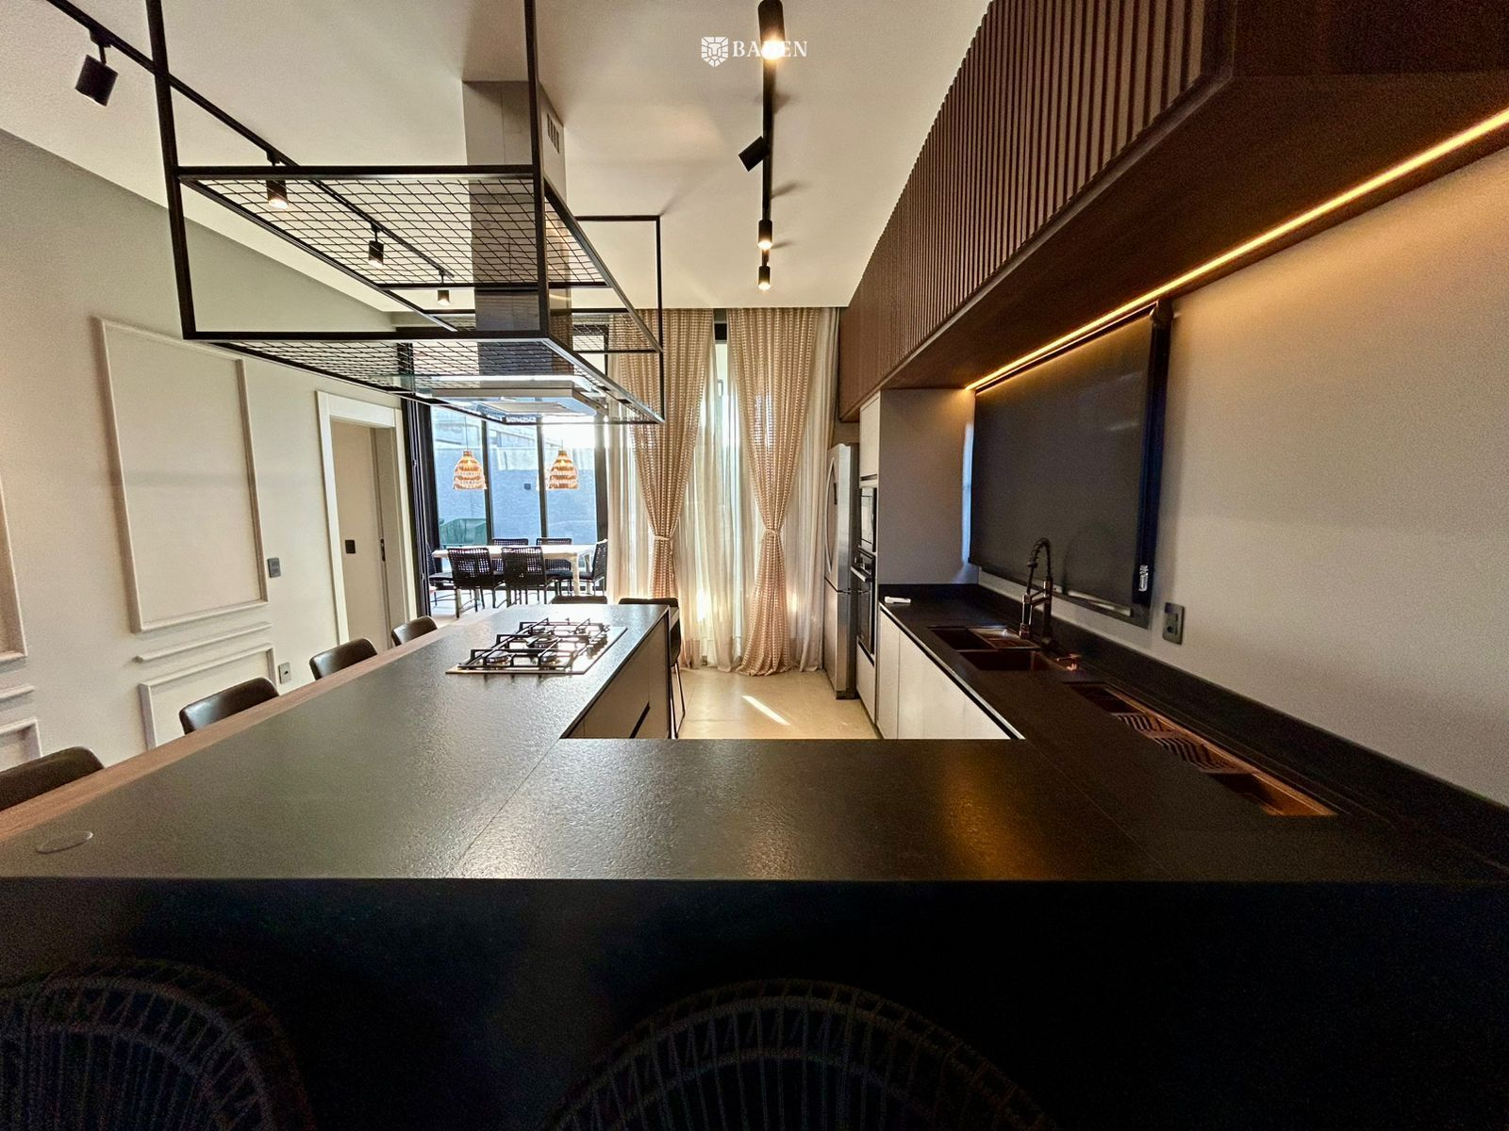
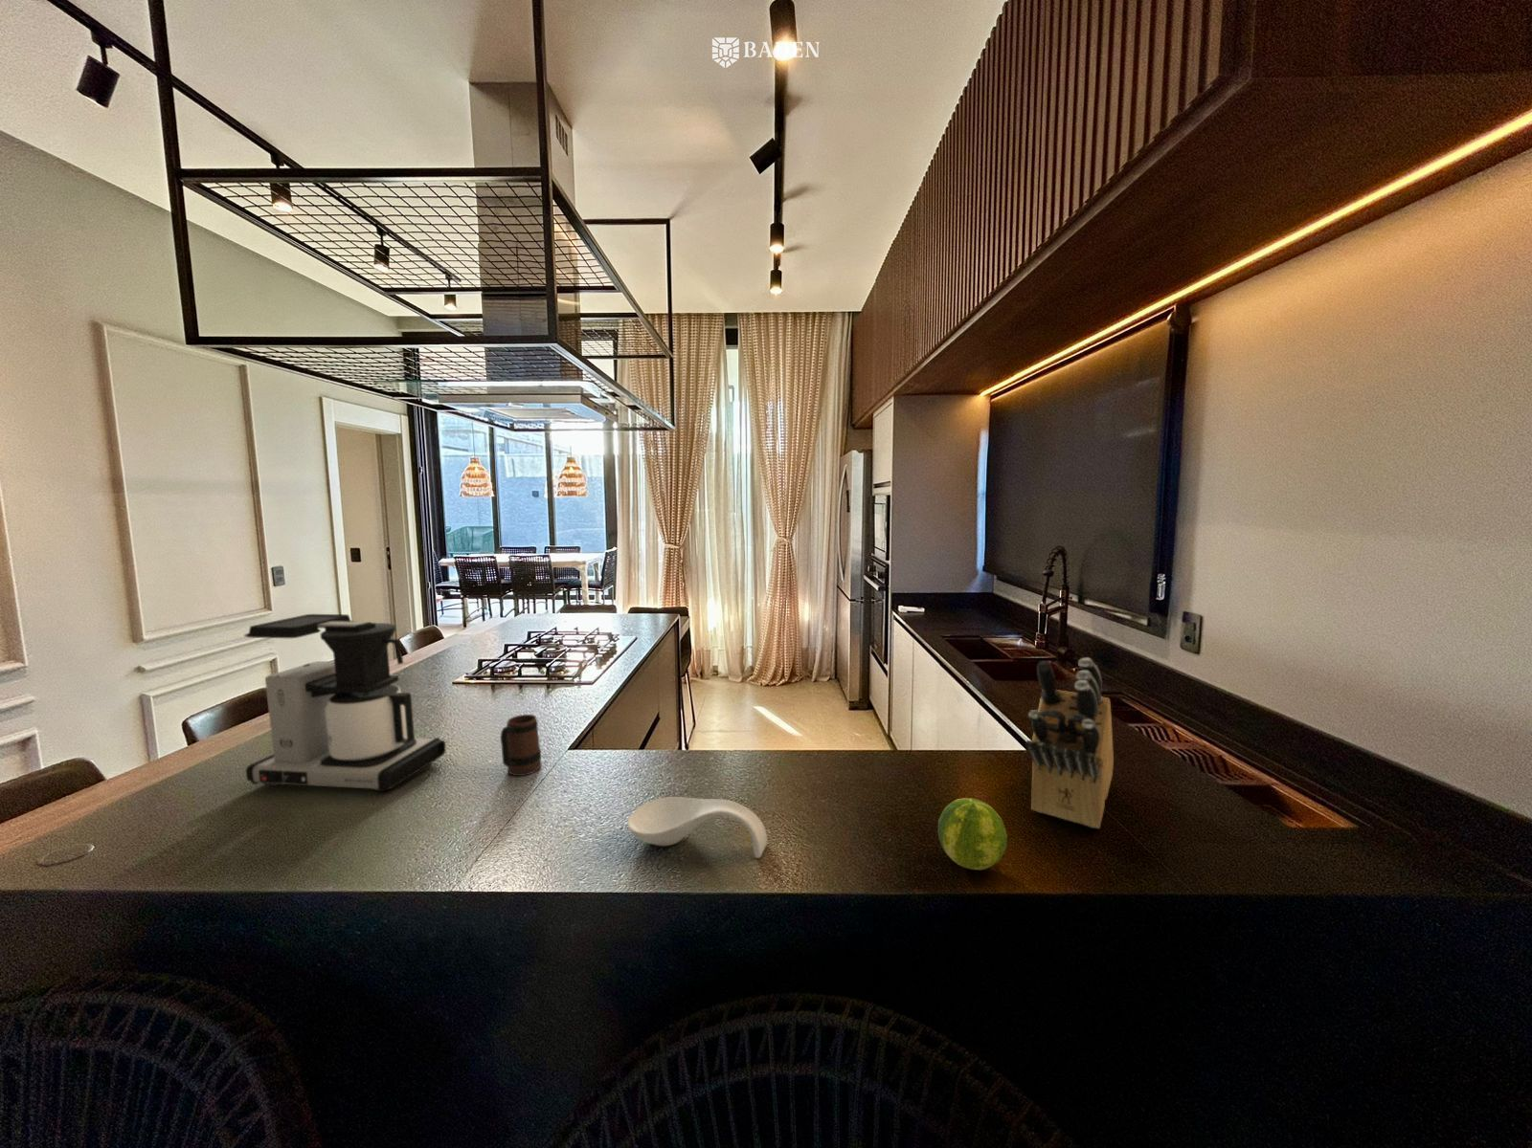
+ mug [499,714,542,777]
+ spoon rest [626,796,768,859]
+ coffee maker [244,614,448,792]
+ fruit [937,797,1008,871]
+ knife block [1025,657,1115,830]
